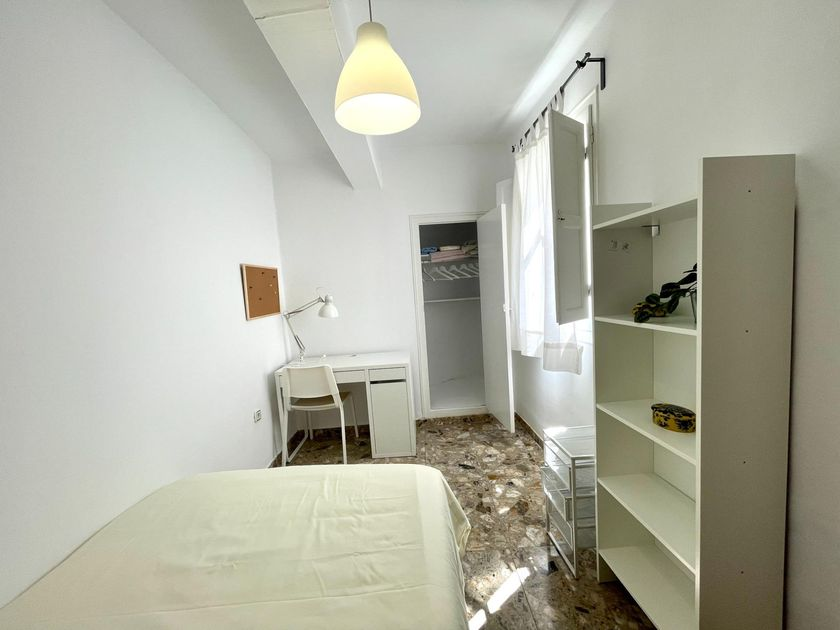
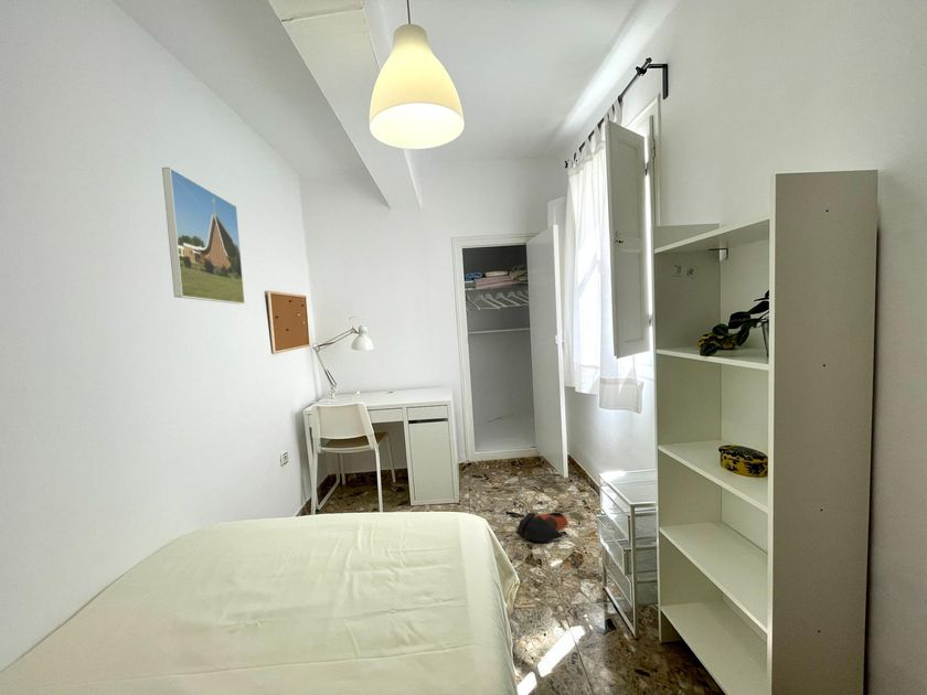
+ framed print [161,167,246,306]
+ bag [516,512,569,543]
